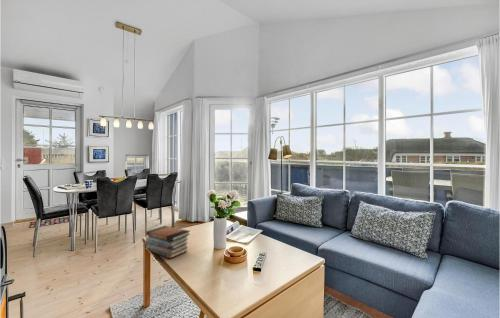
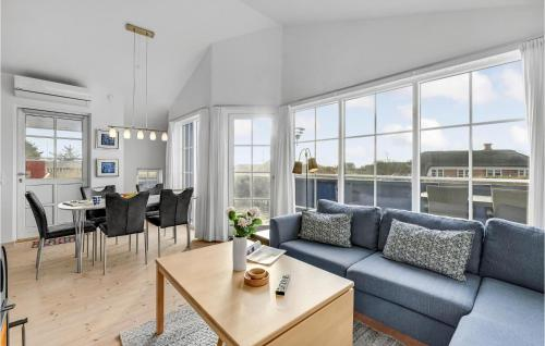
- book stack [145,225,191,259]
